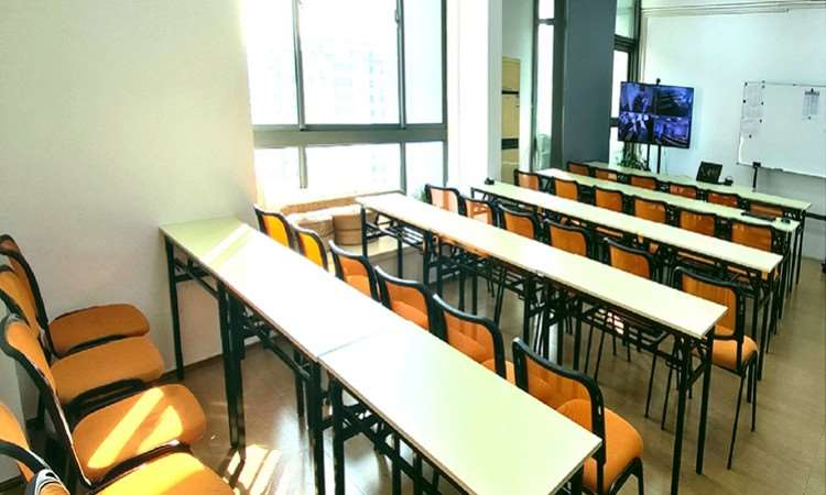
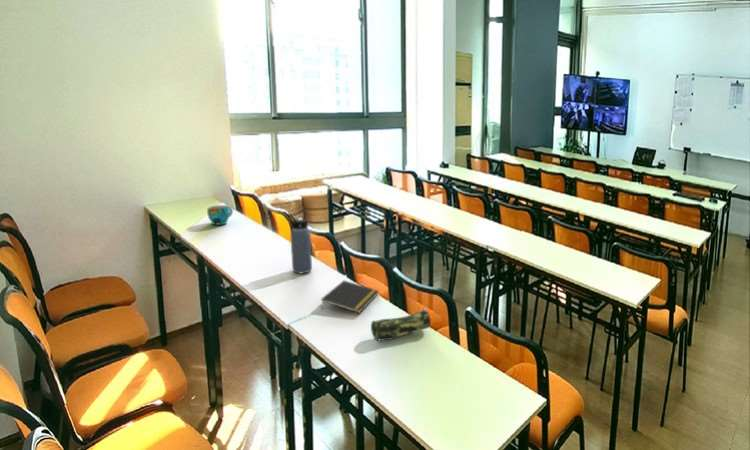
+ cup [206,204,234,226]
+ water bottle [286,212,313,274]
+ notepad [320,279,380,314]
+ pencil case [370,307,432,341]
